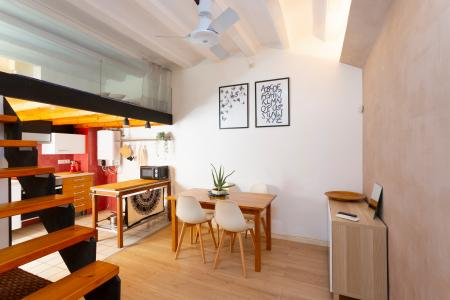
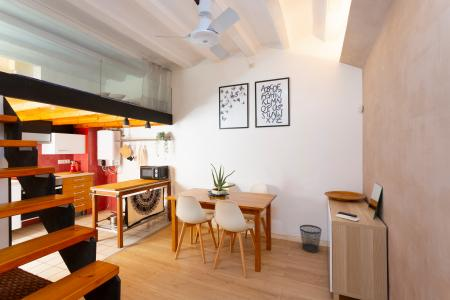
+ wastebasket [299,224,322,253]
